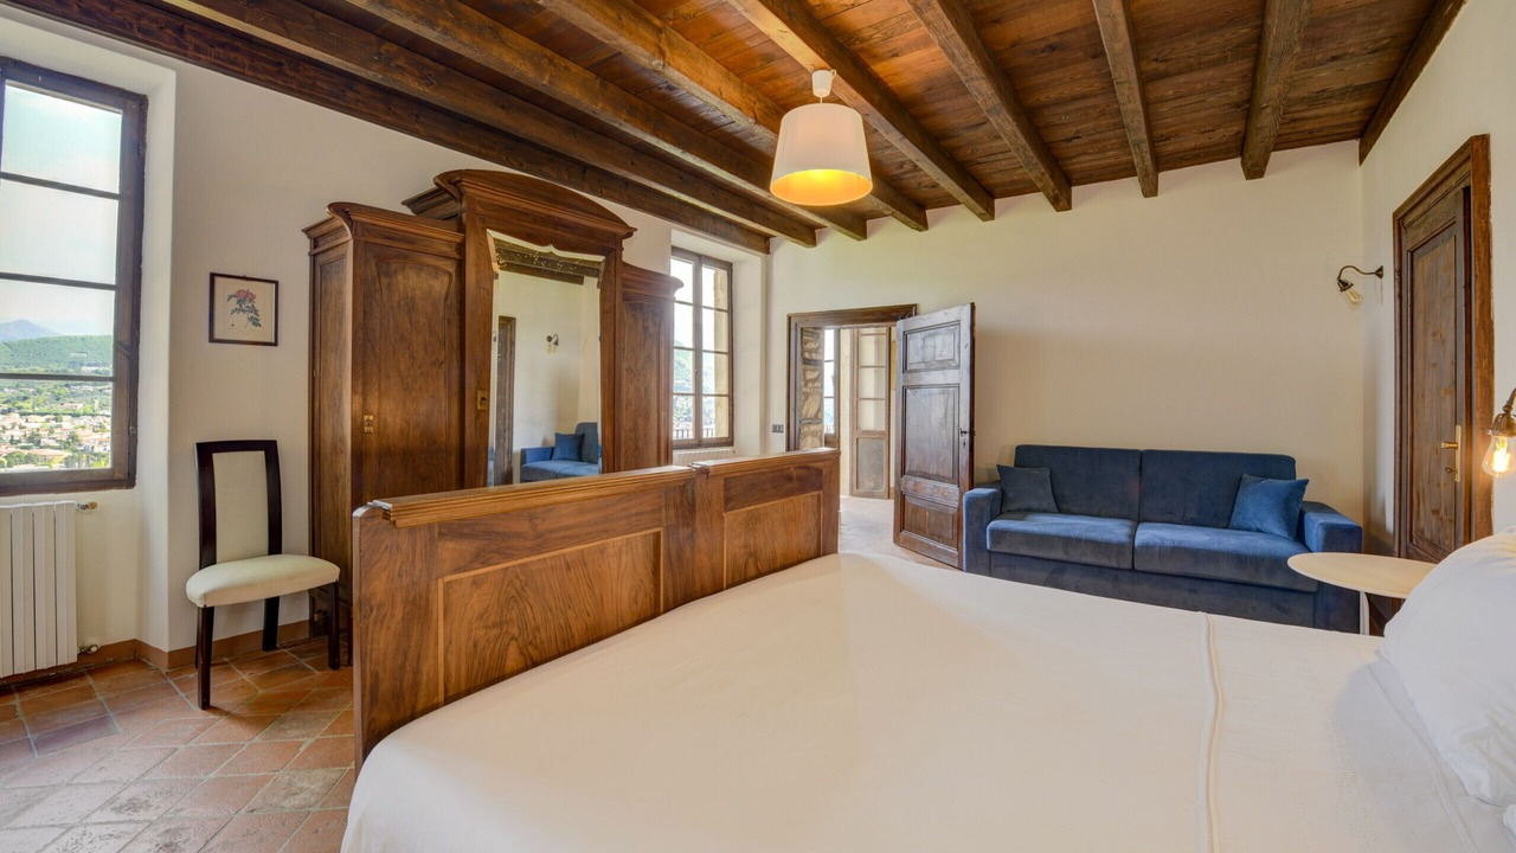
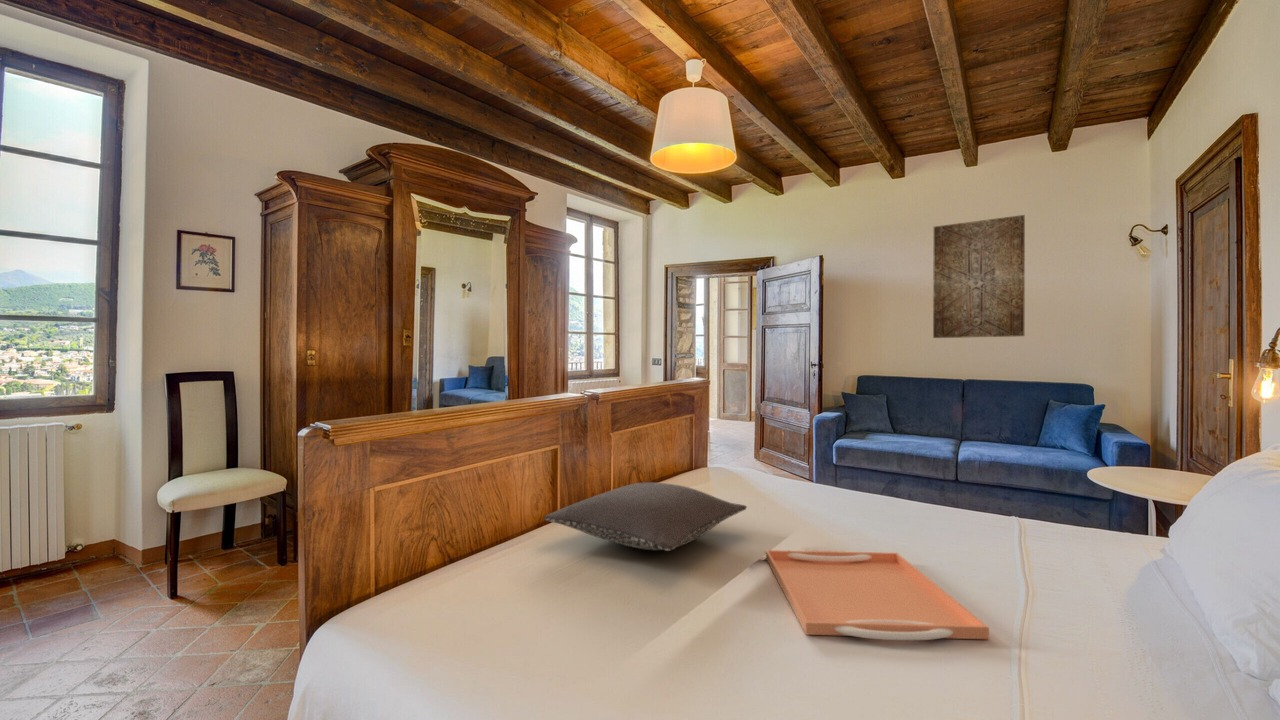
+ wall art [932,214,1026,339]
+ serving tray [765,549,990,641]
+ pillow [543,481,748,552]
